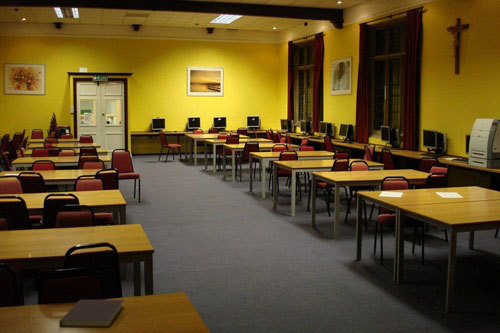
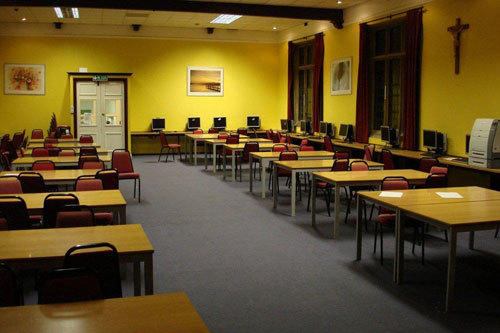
- notebook [58,299,125,329]
